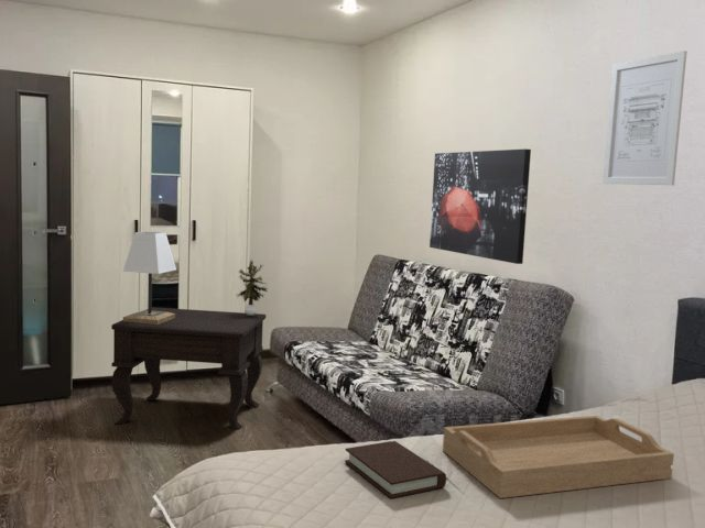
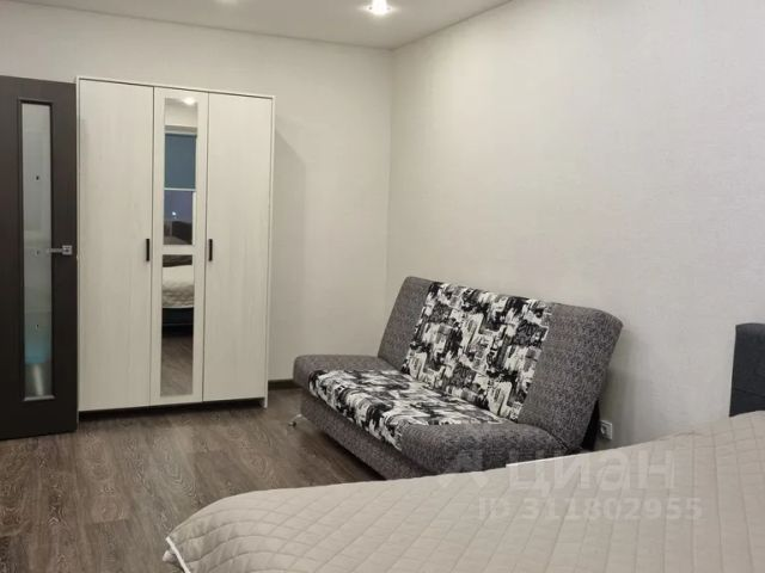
- wall art [429,147,532,265]
- lamp [122,230,177,324]
- book [344,440,447,499]
- serving tray [442,415,675,499]
- wall art [601,50,687,186]
- side table [110,306,267,431]
- potted plant [235,258,269,316]
